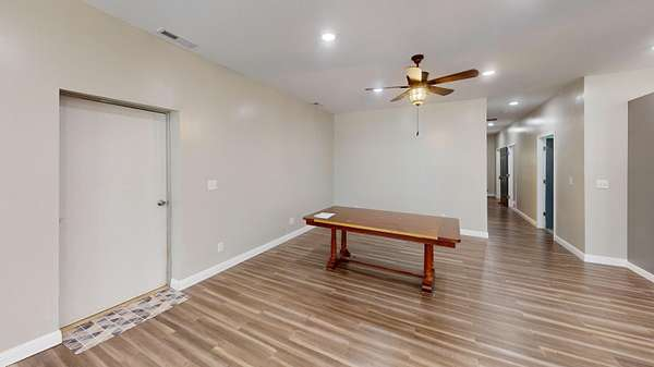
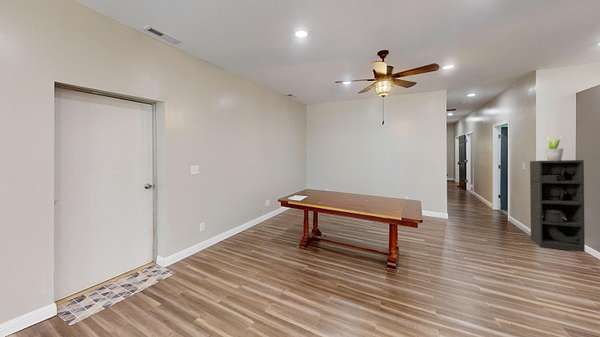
+ shelving unit [529,159,586,253]
+ potted plant [544,132,564,161]
